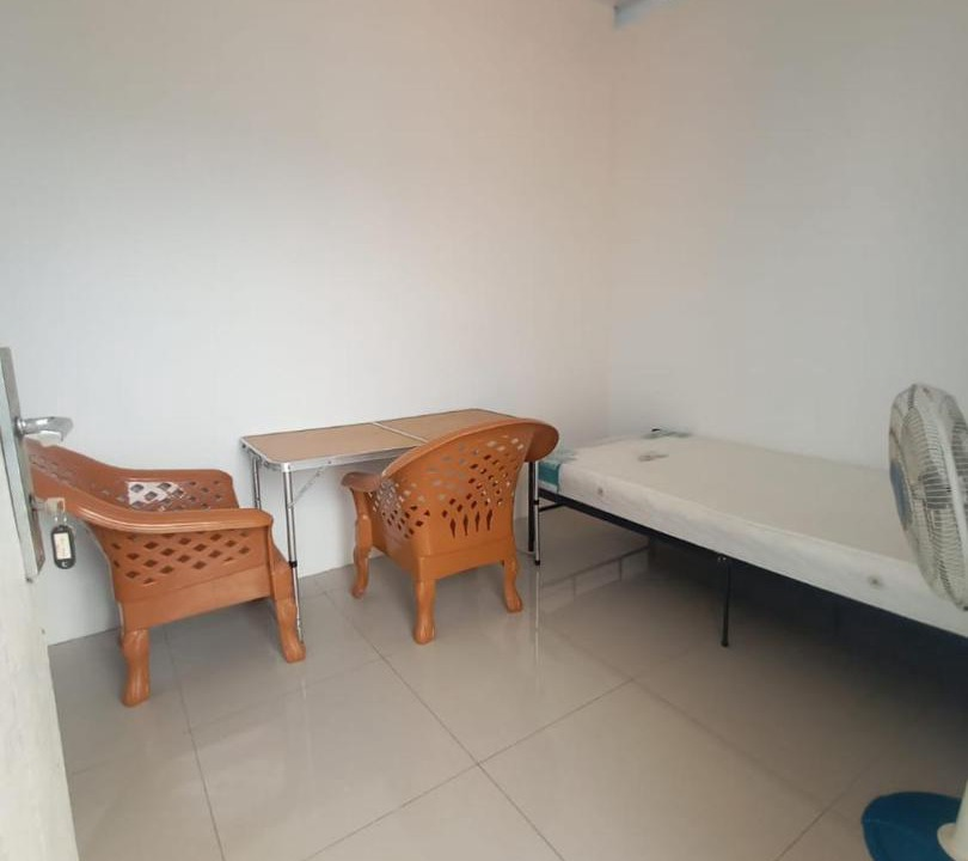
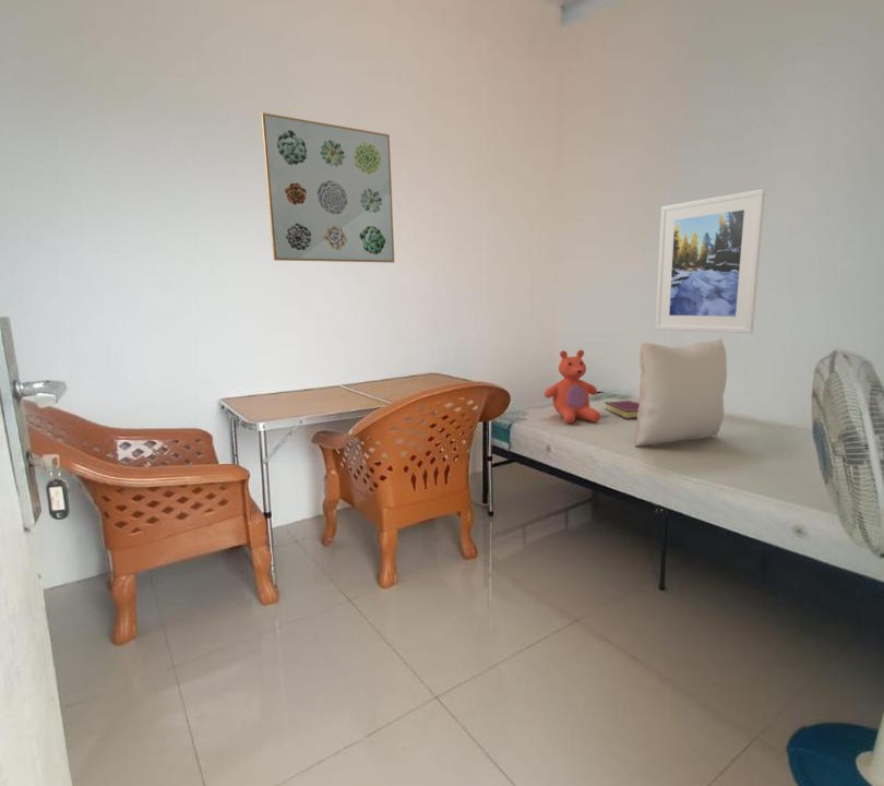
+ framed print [654,188,766,334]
+ book [604,400,640,420]
+ wall art [261,111,395,264]
+ pillow [634,337,728,448]
+ teddy bear [543,348,601,425]
